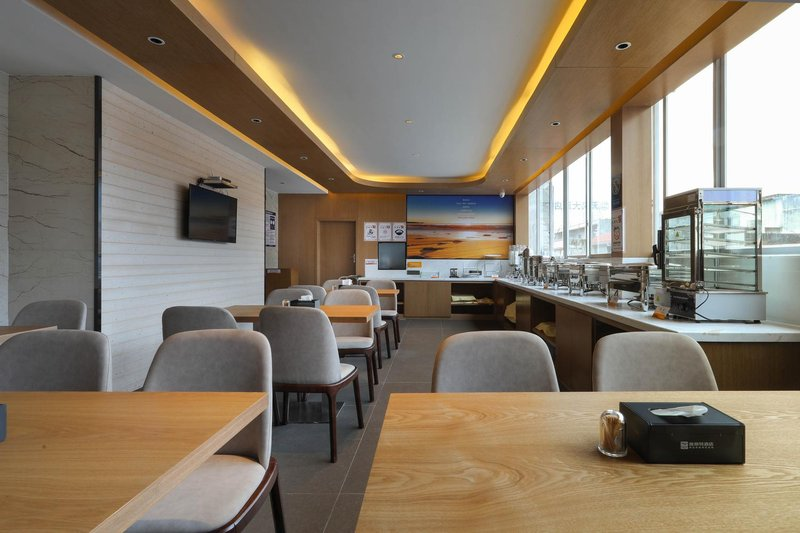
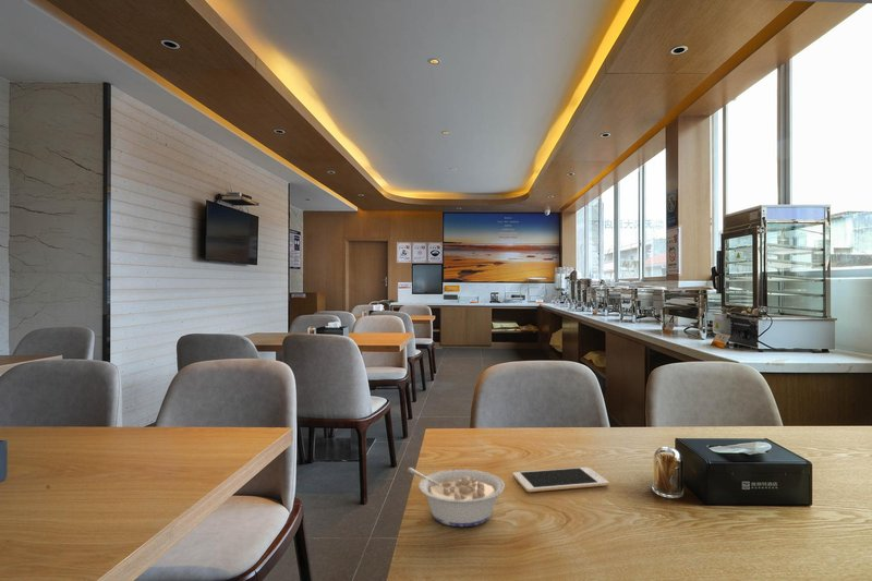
+ legume [407,467,506,528]
+ cell phone [512,465,610,493]
